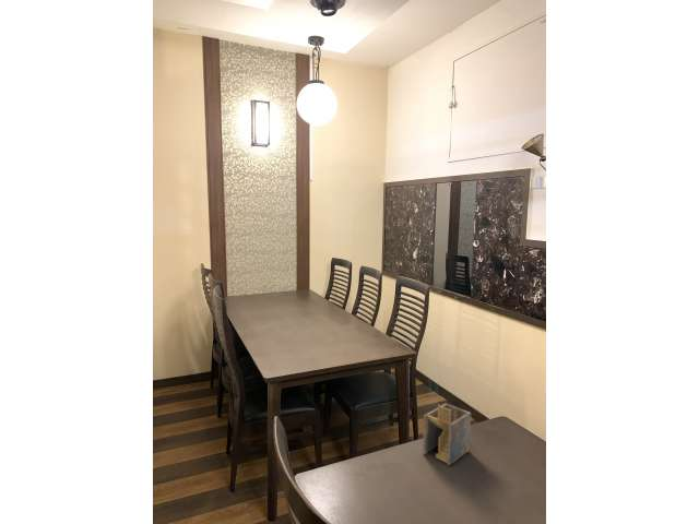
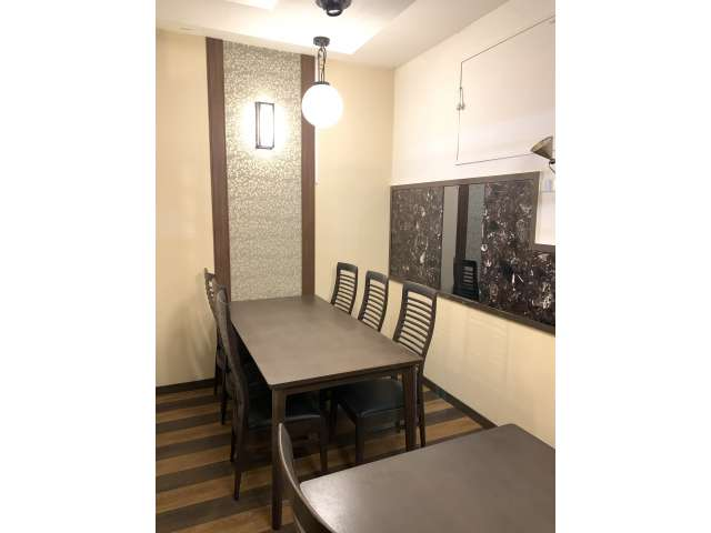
- napkin holder [422,403,472,466]
